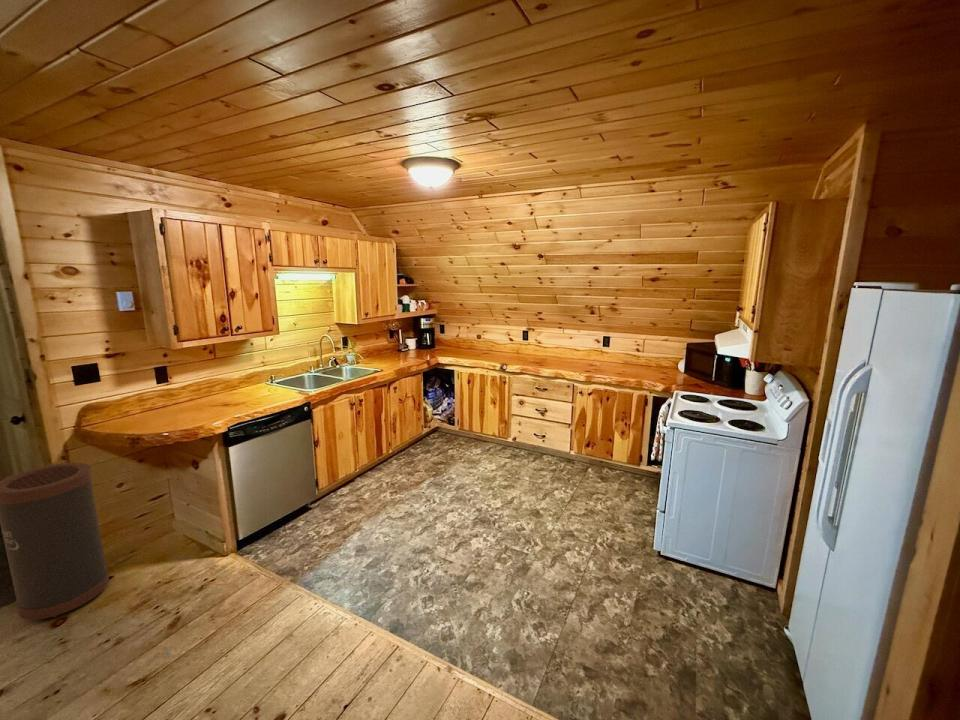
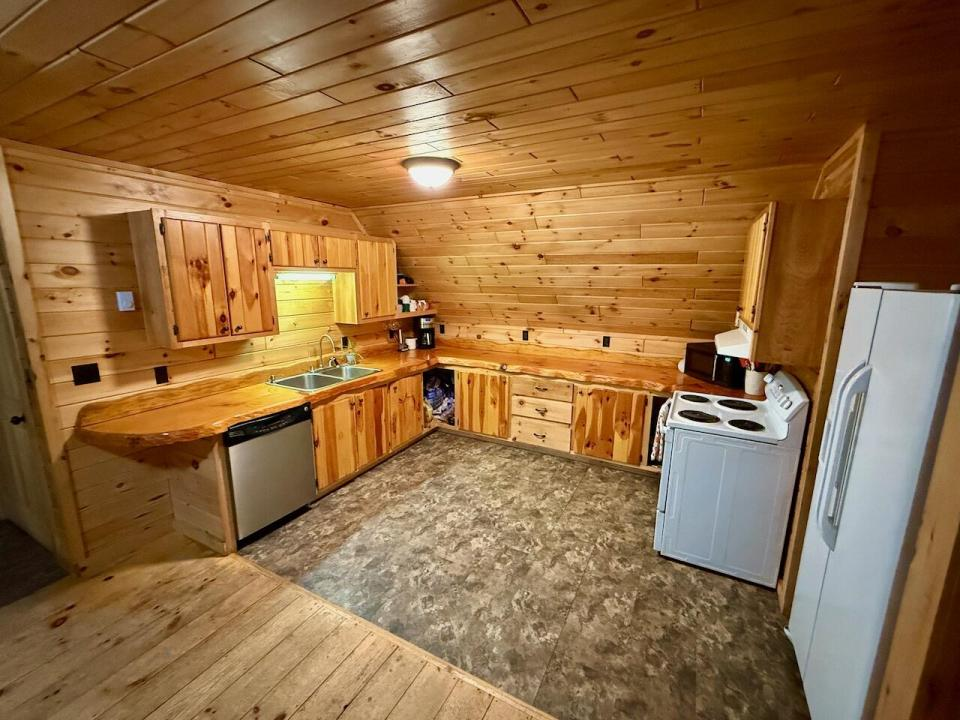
- trash can [0,461,110,621]
